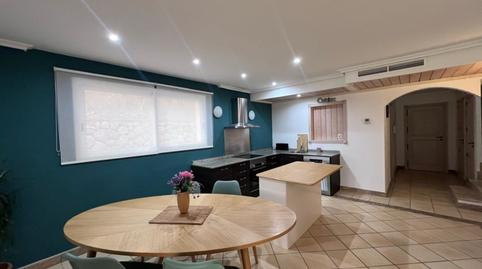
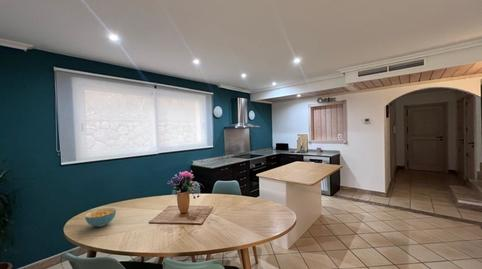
+ cereal bowl [84,207,117,228]
